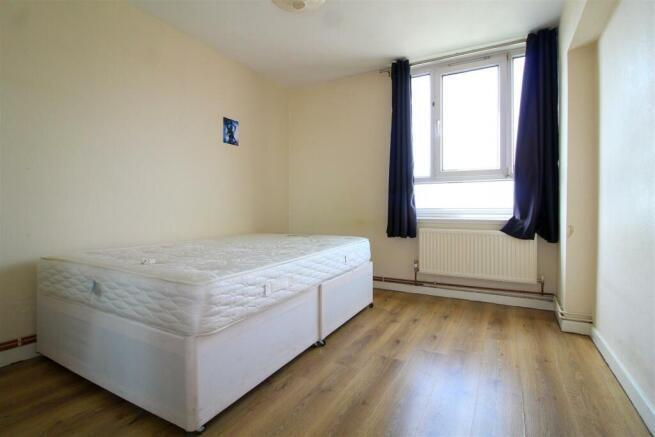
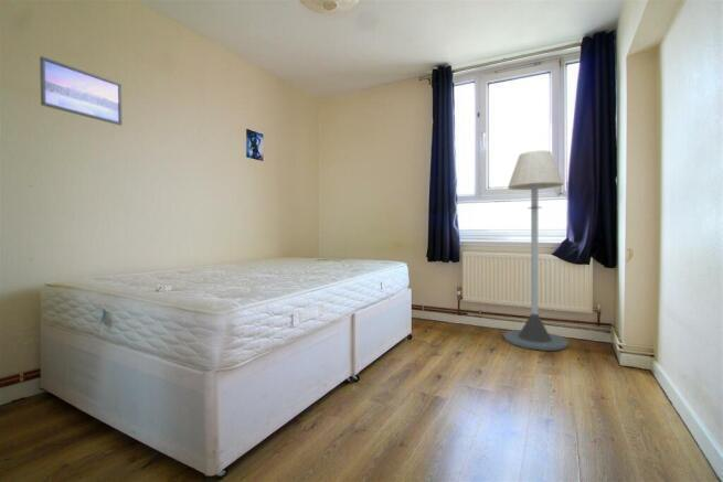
+ floor lamp [502,150,570,352]
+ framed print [39,55,124,127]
